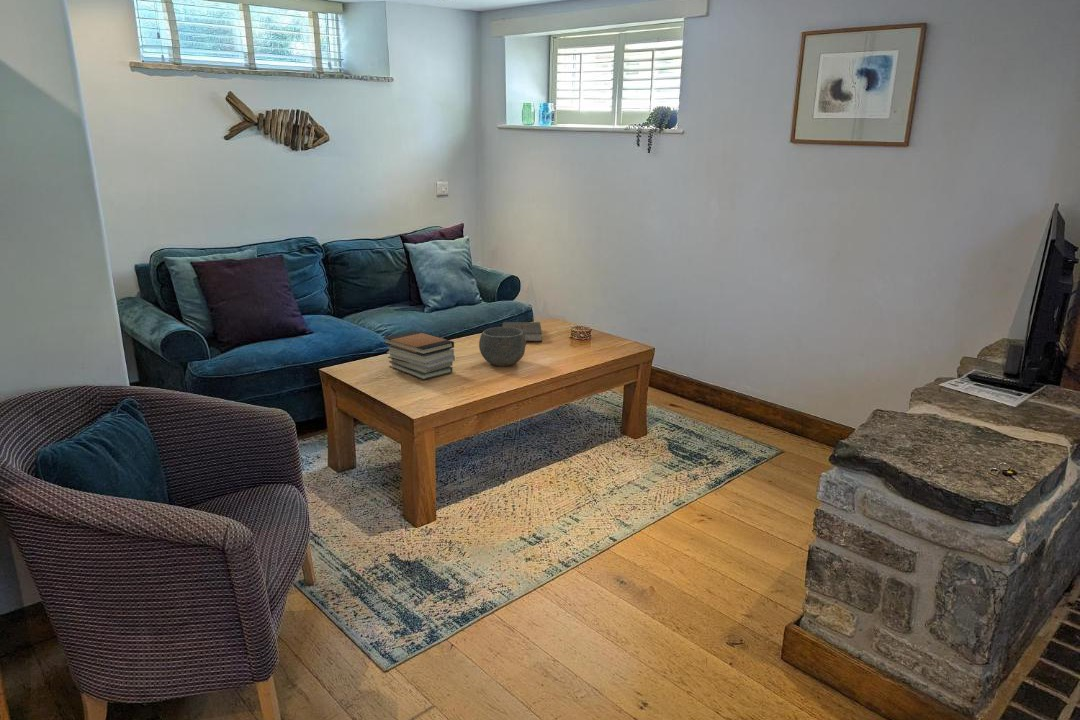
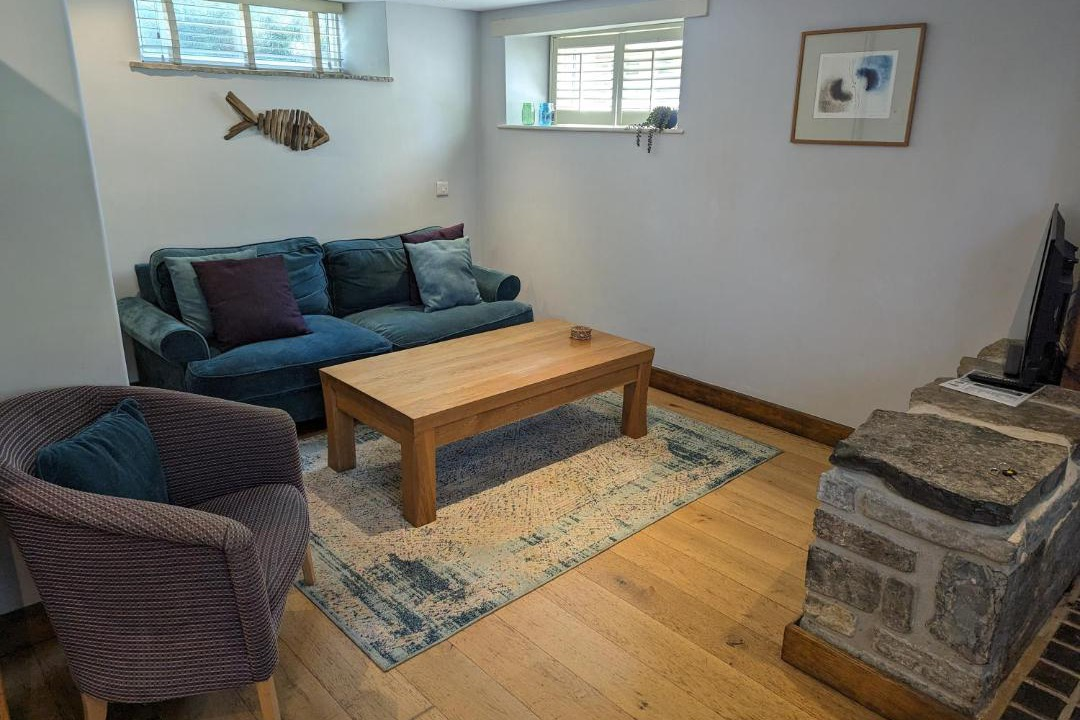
- bowl [478,326,527,367]
- book [501,321,543,342]
- book stack [382,330,456,381]
